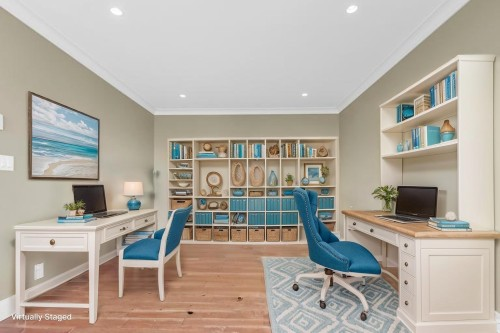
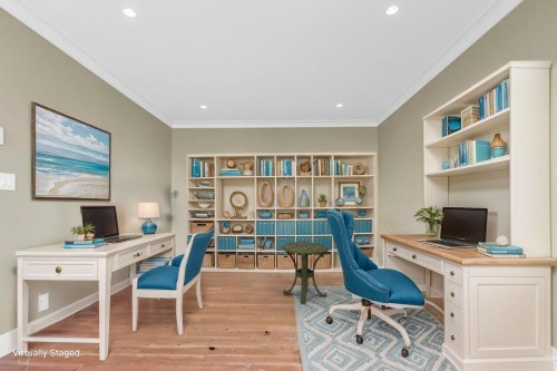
+ side table [281,241,330,305]
